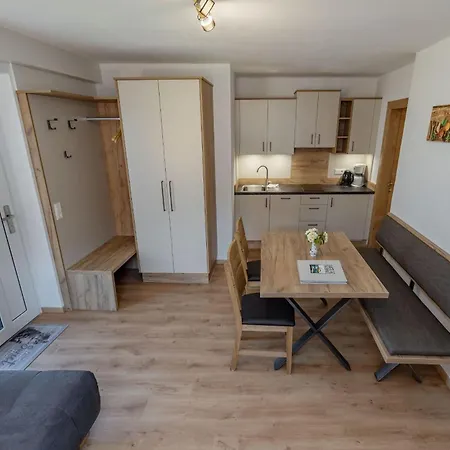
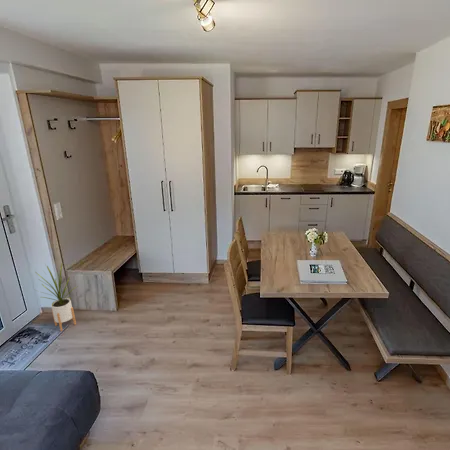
+ house plant [35,263,79,332]
